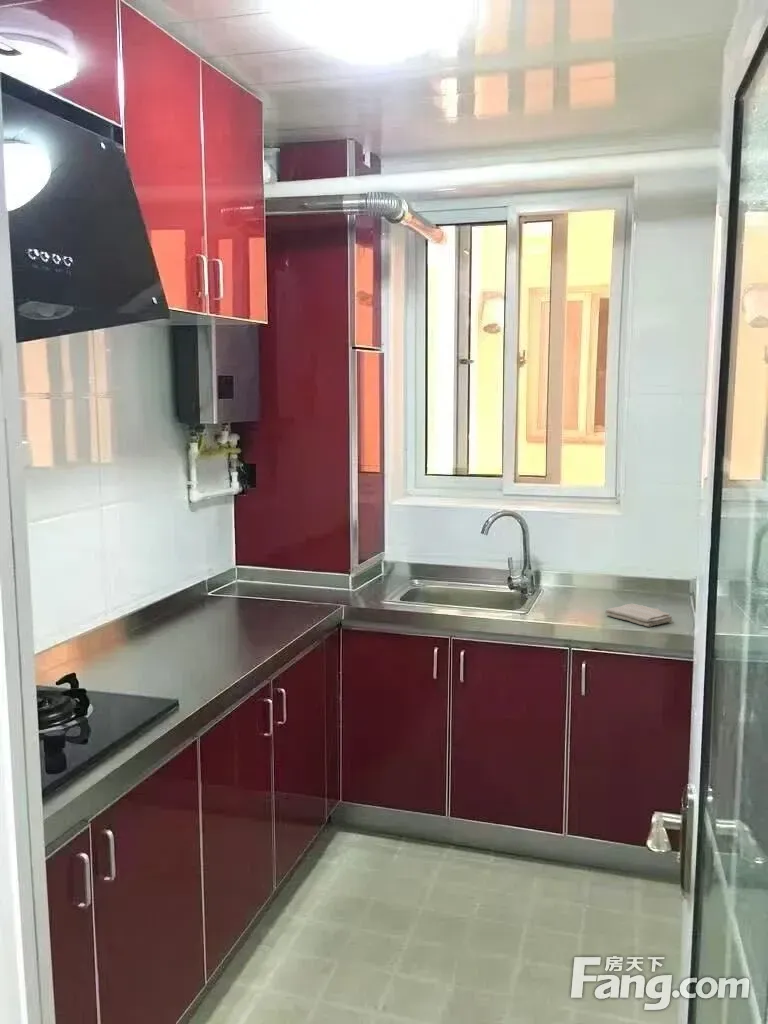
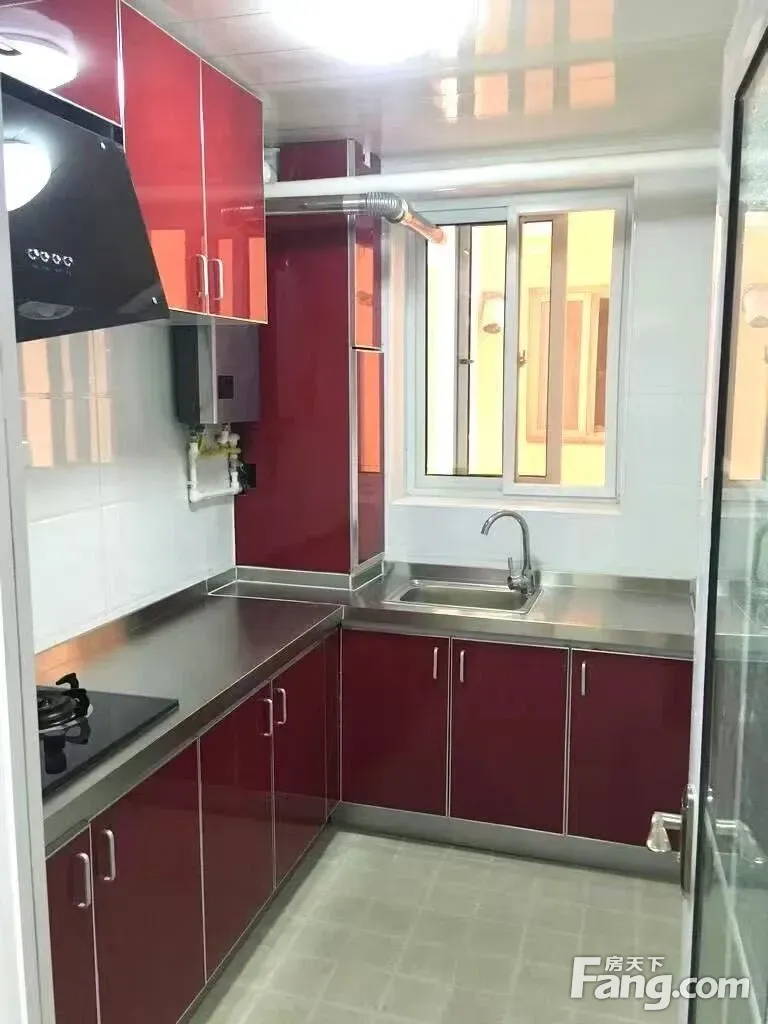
- washcloth [604,603,673,628]
